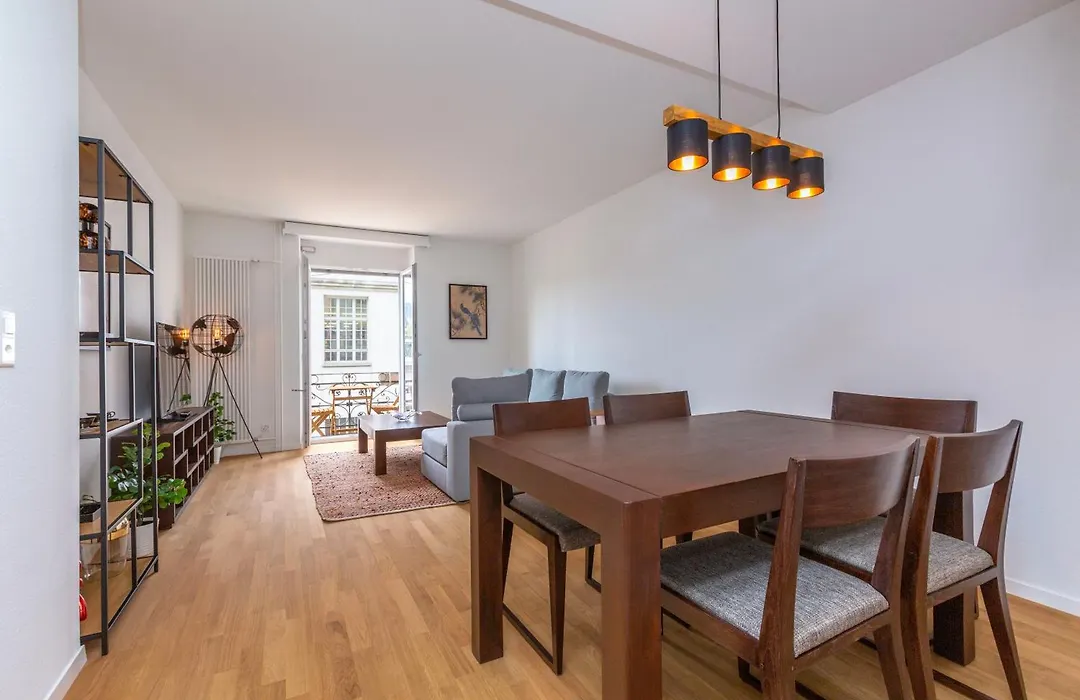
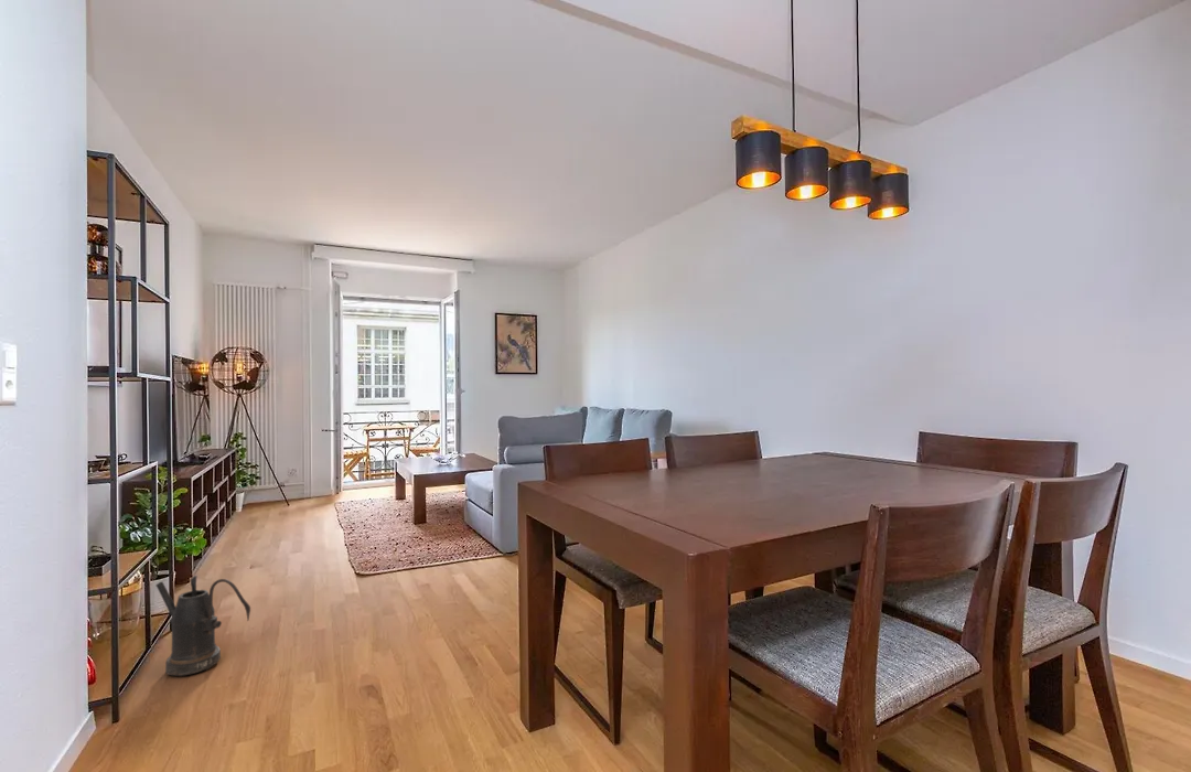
+ watering can [154,575,251,677]
